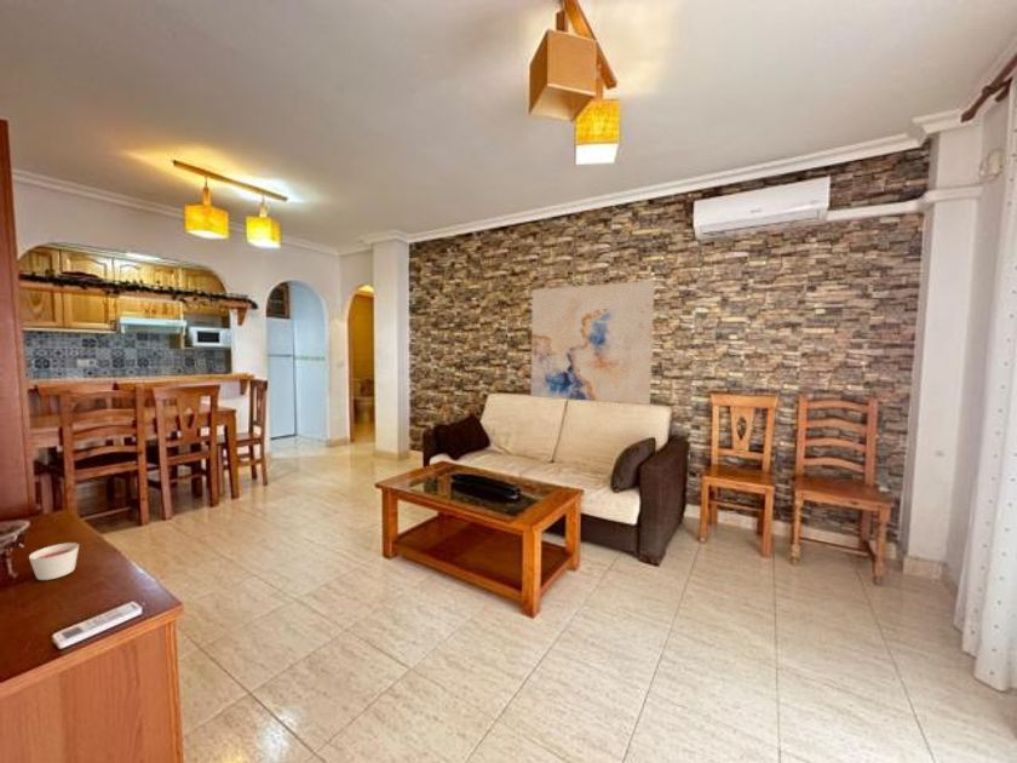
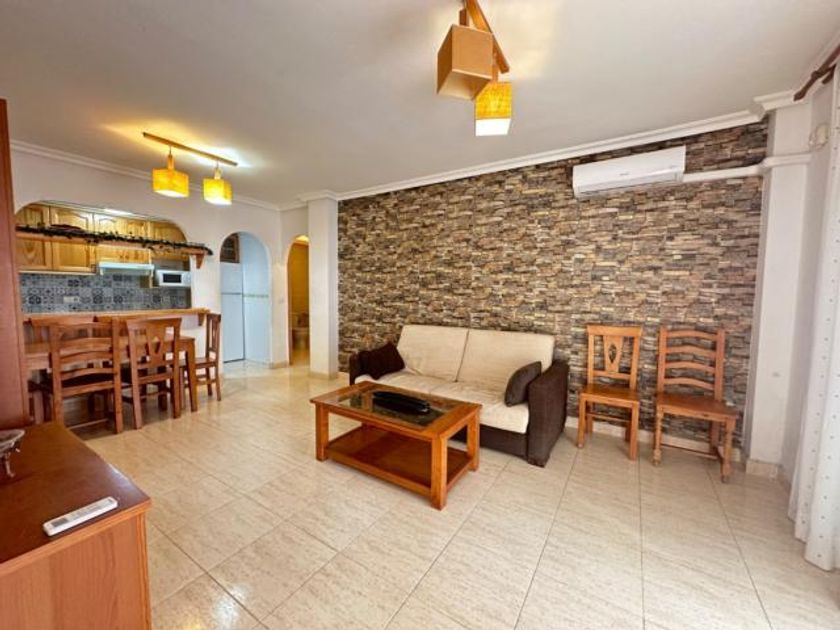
- wall art [529,280,656,406]
- candle [28,541,80,581]
